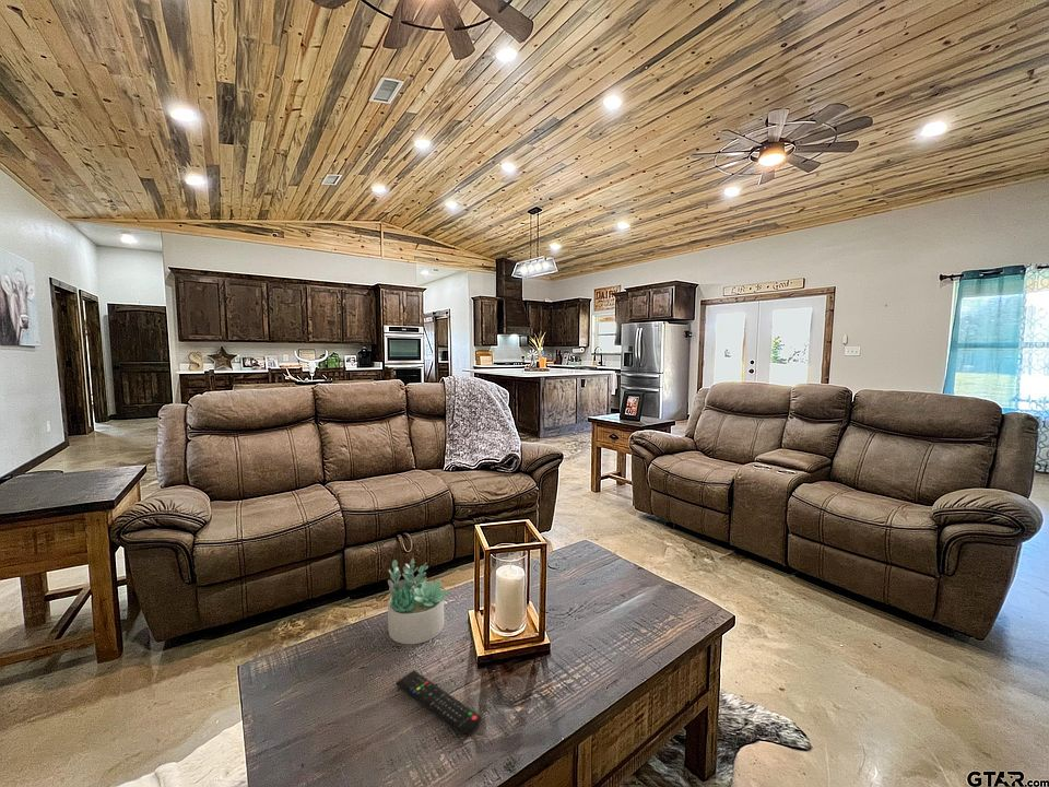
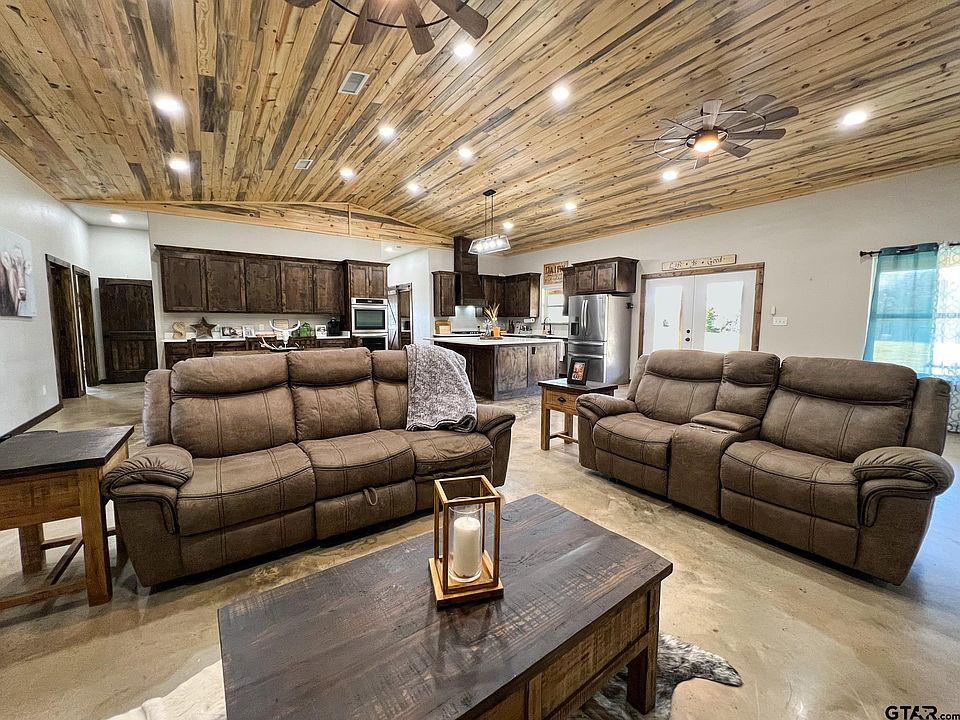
- succulent plant [387,557,449,645]
- remote control [396,669,483,737]
